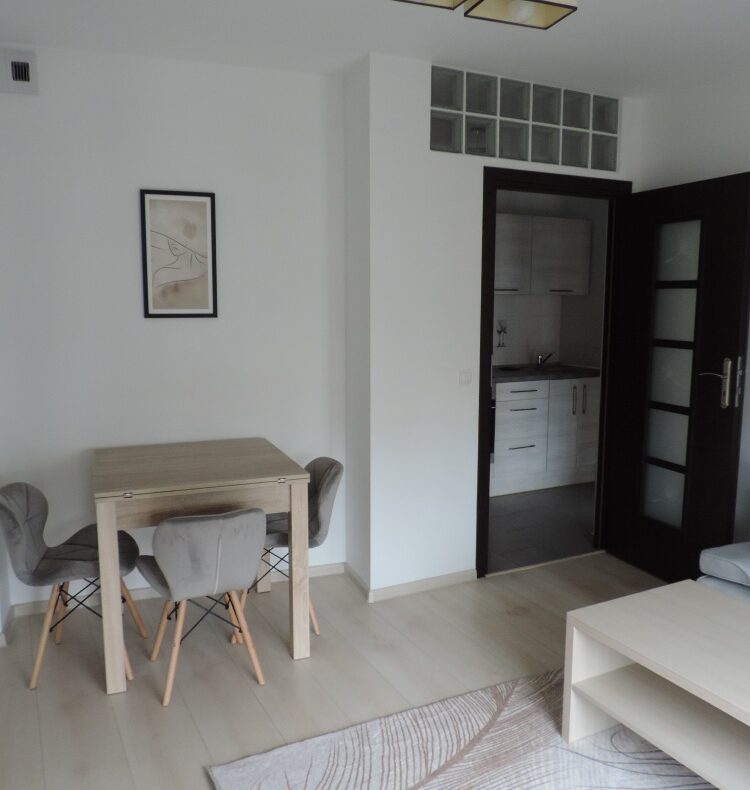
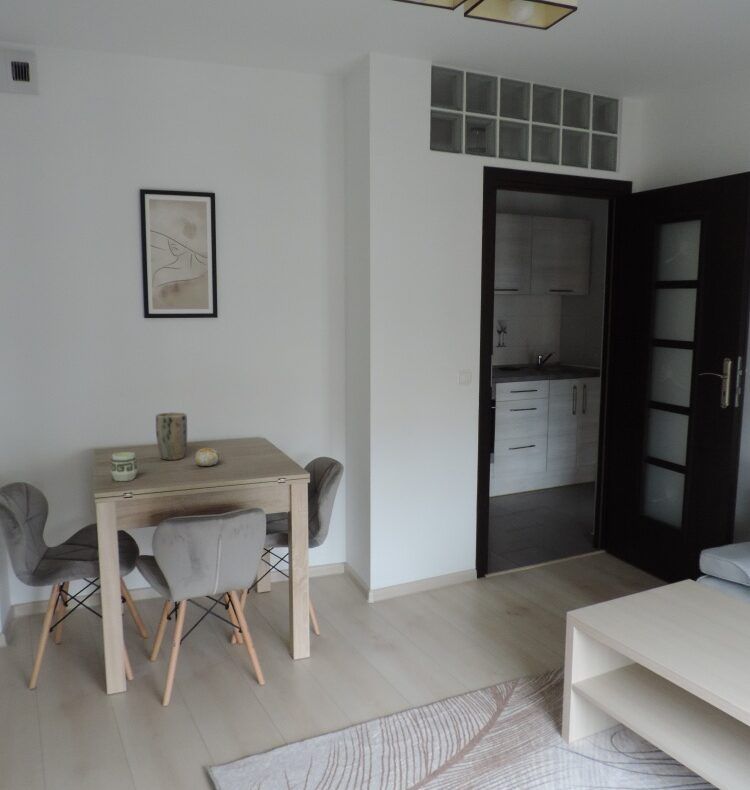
+ plant pot [155,411,188,461]
+ fruit [194,447,220,467]
+ cup [110,451,138,482]
